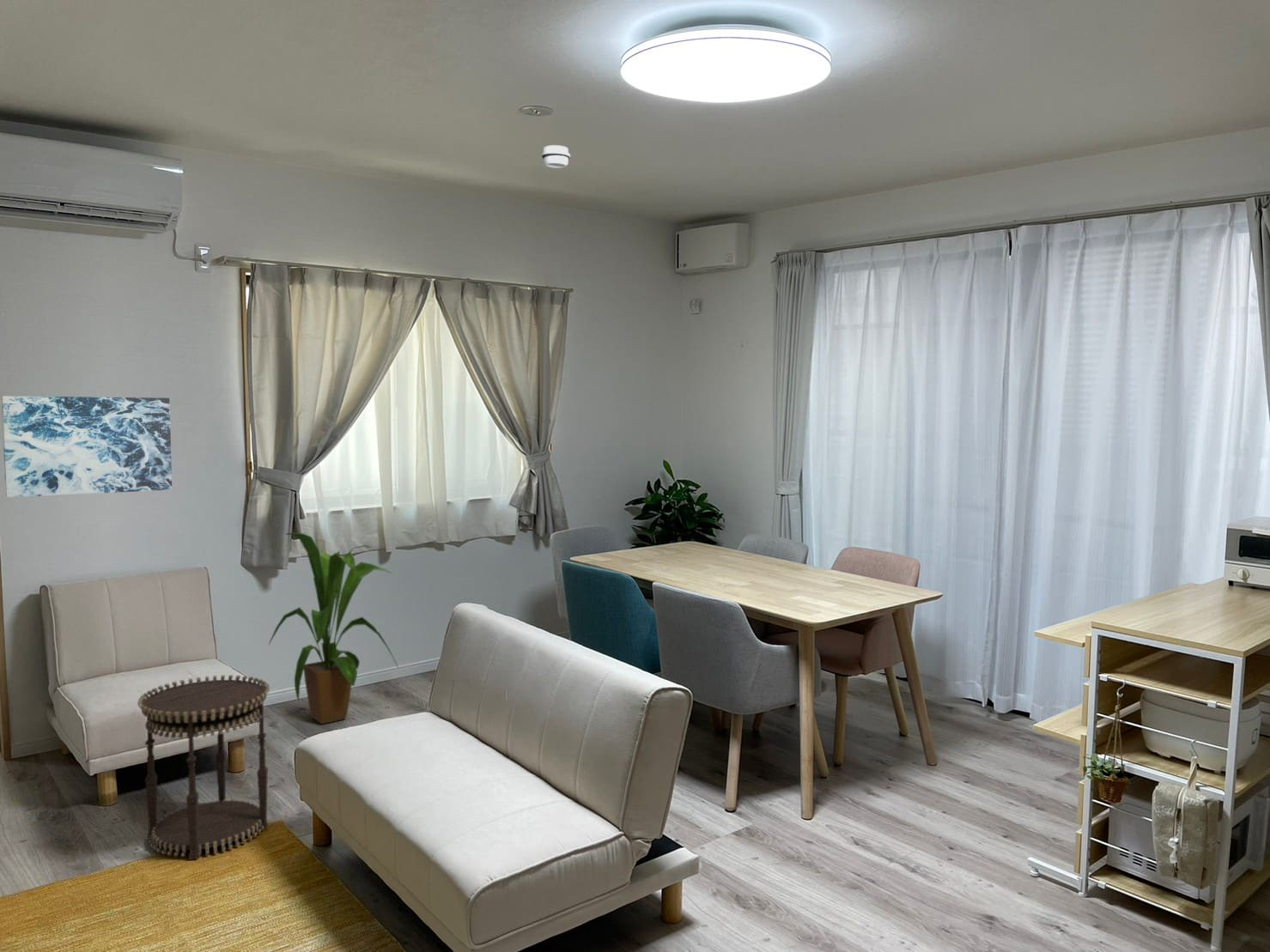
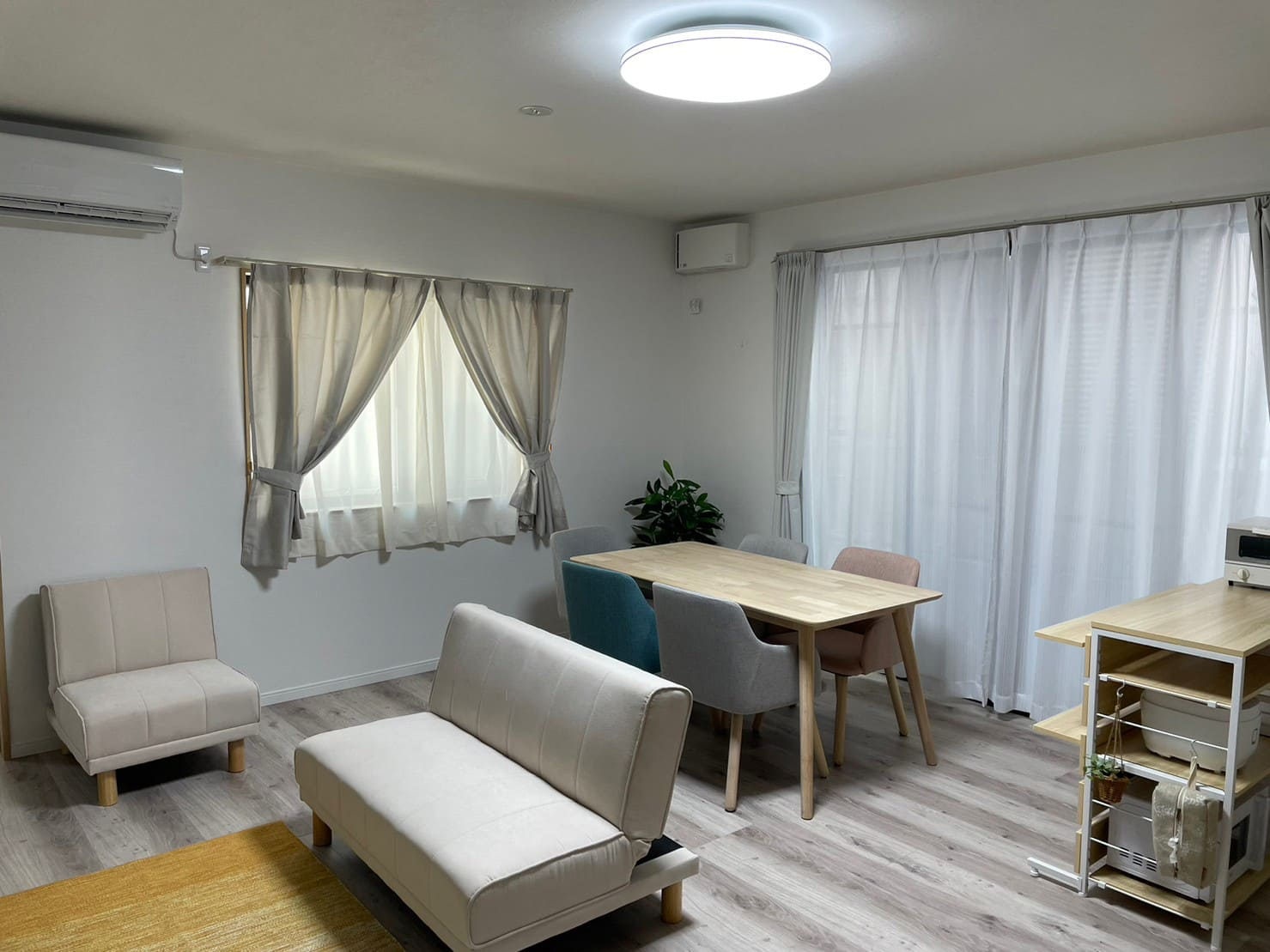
- wall art [1,395,173,498]
- house plant [268,532,399,725]
- side table [137,674,270,861]
- smoke detector [541,144,571,169]
